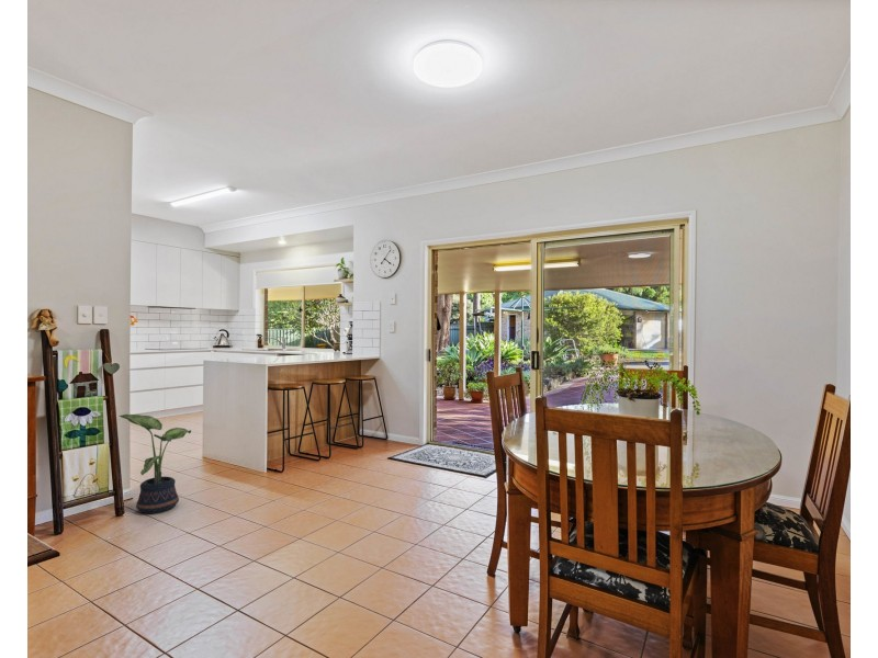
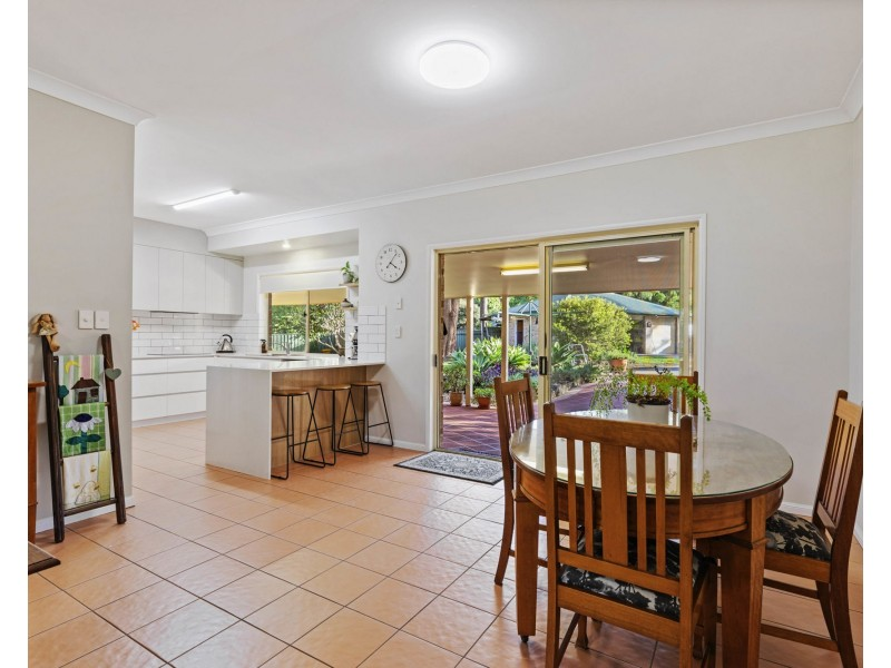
- potted plant [117,413,192,514]
